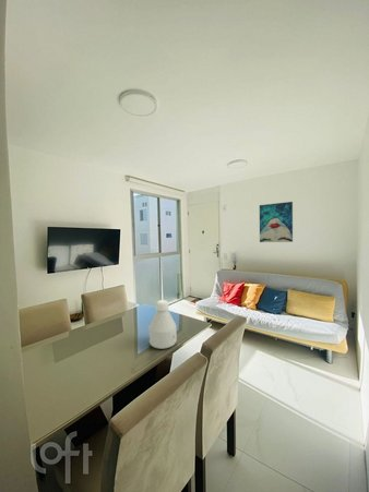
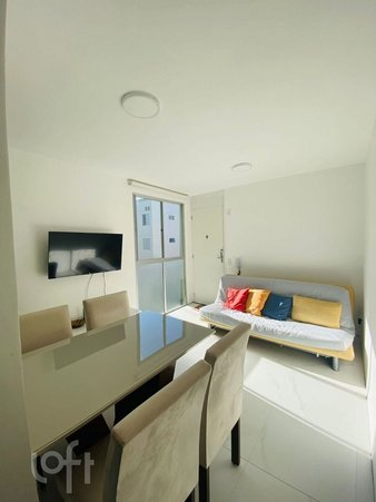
- bottle [148,299,178,350]
- wall art [259,201,294,243]
